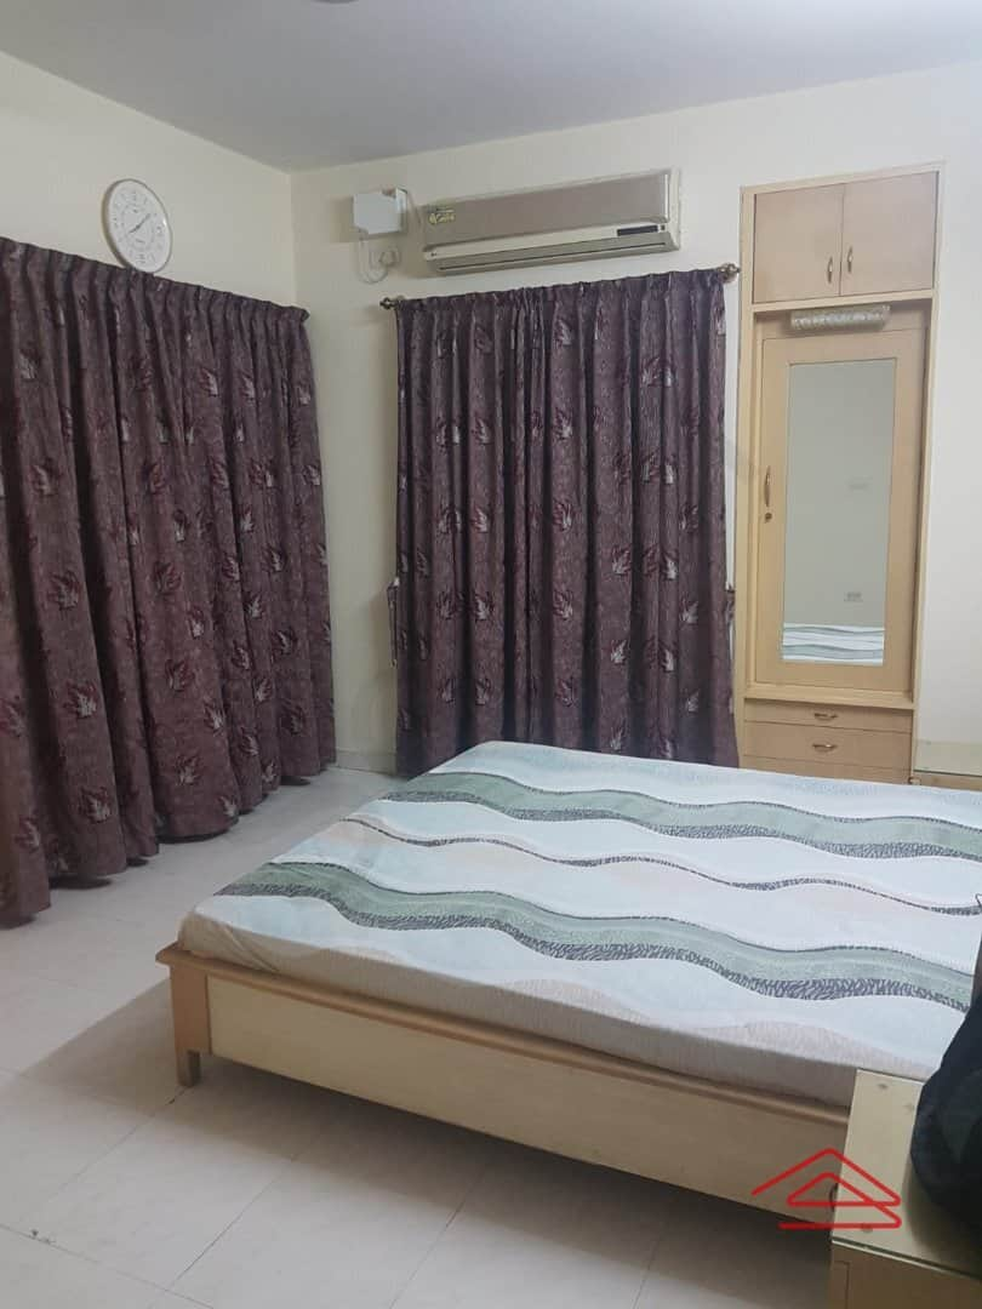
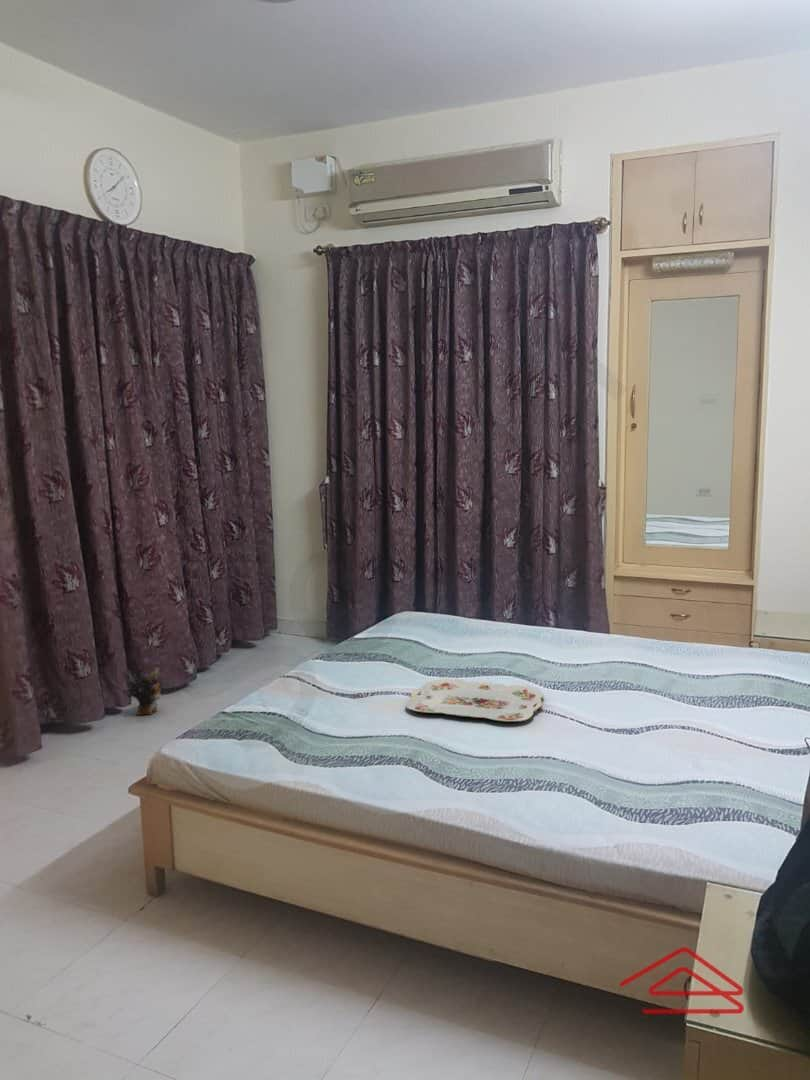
+ plush toy [130,667,163,716]
+ serving tray [405,678,545,722]
